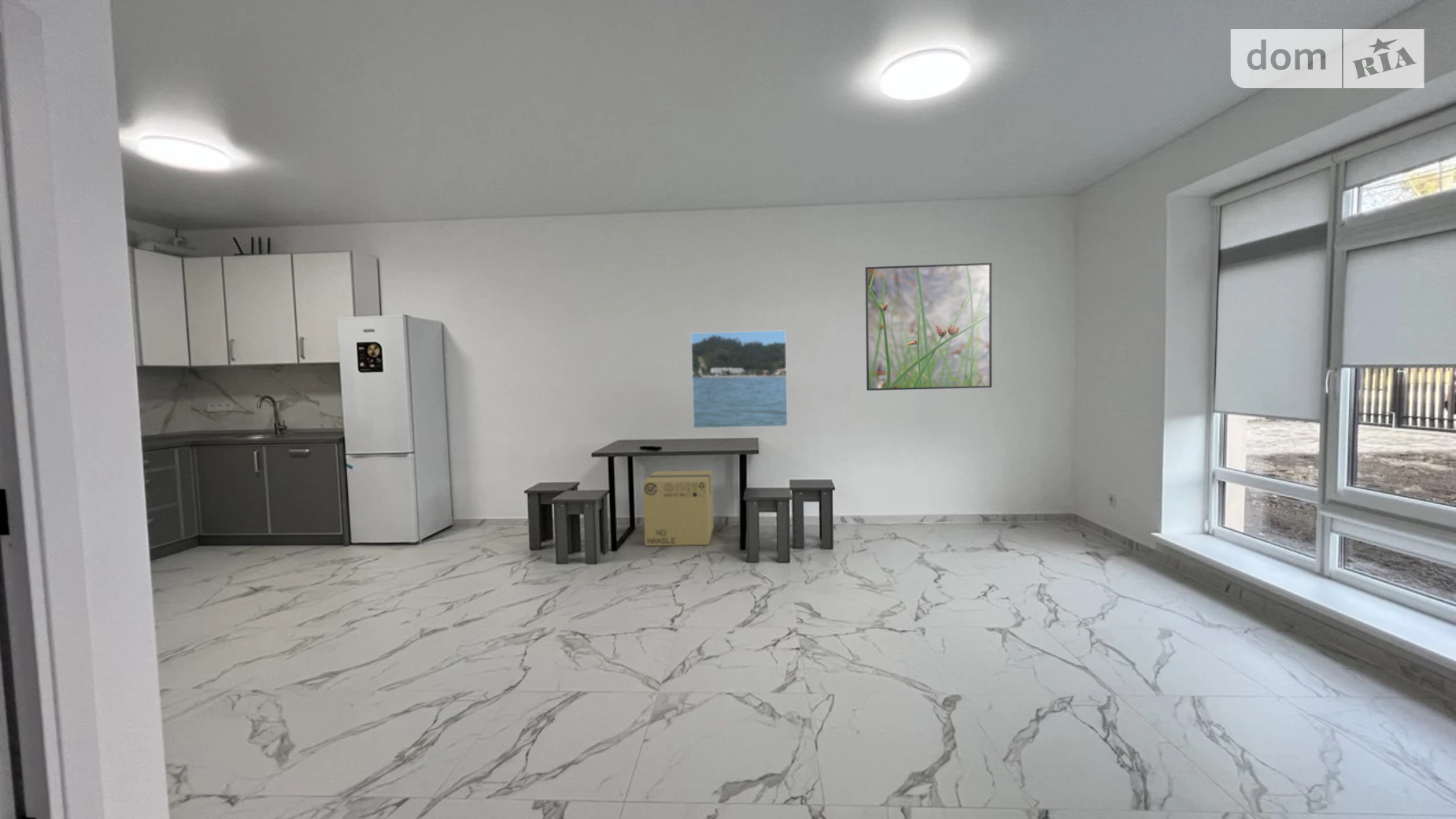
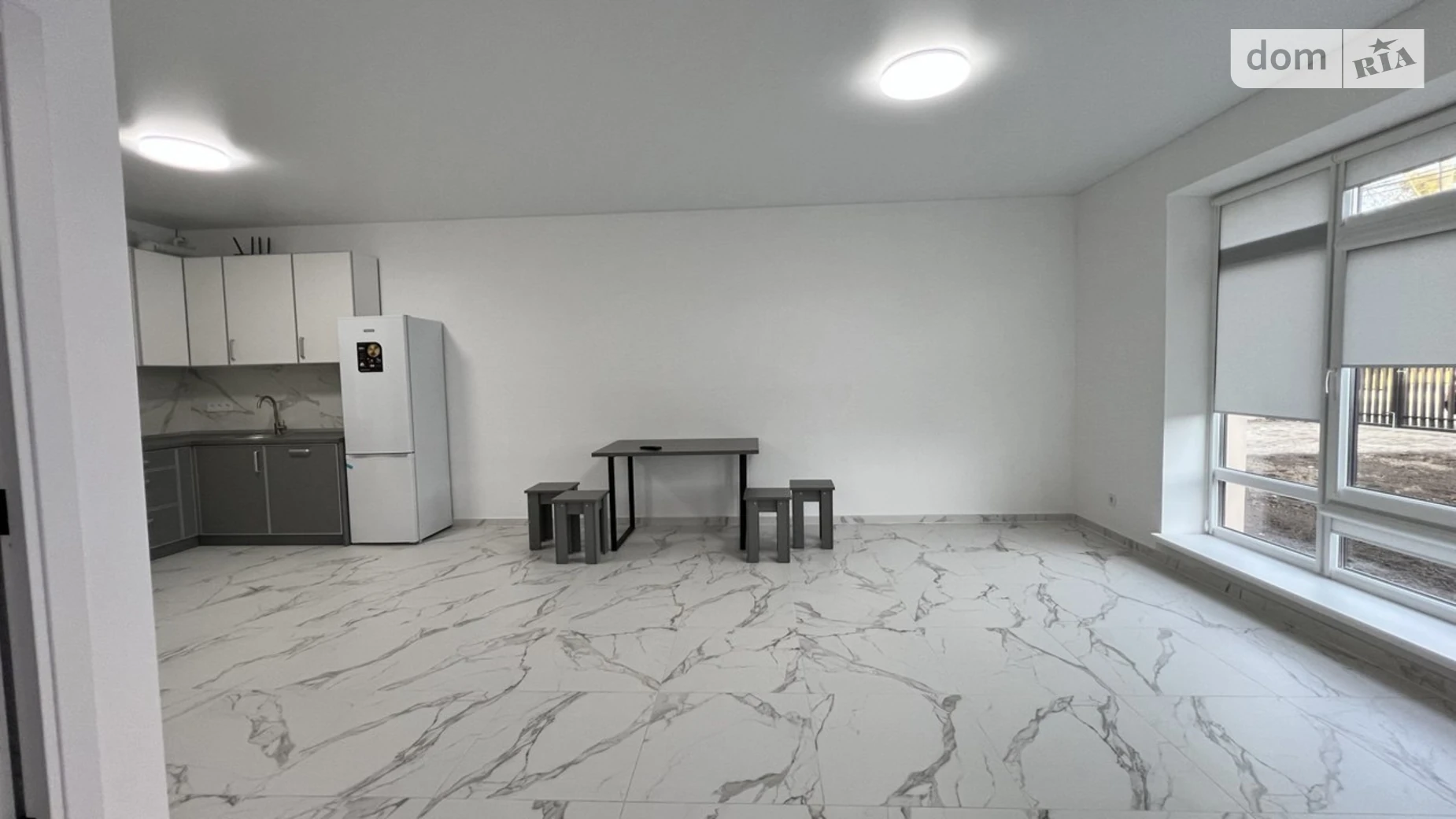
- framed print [690,329,789,429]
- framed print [865,262,992,391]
- cardboard box [642,469,715,547]
